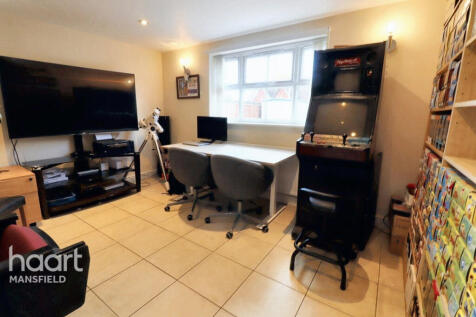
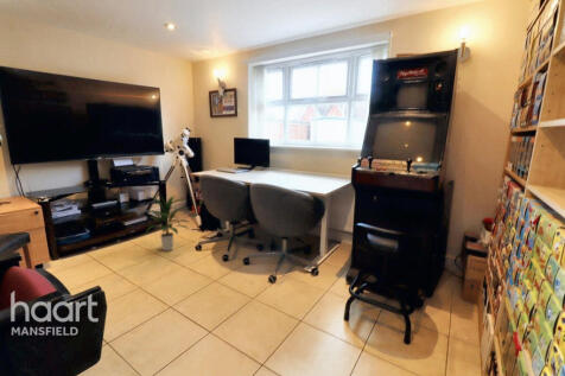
+ indoor plant [144,195,191,253]
